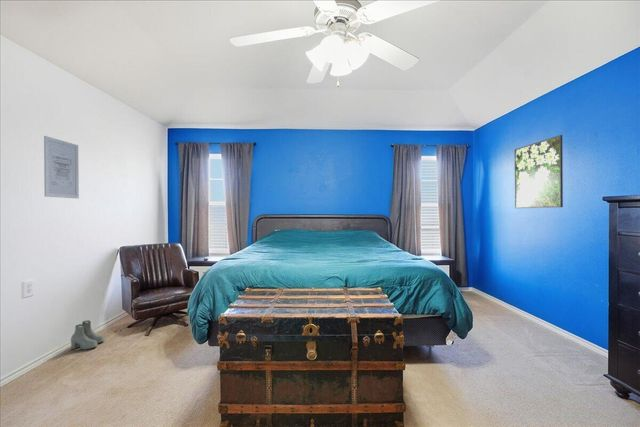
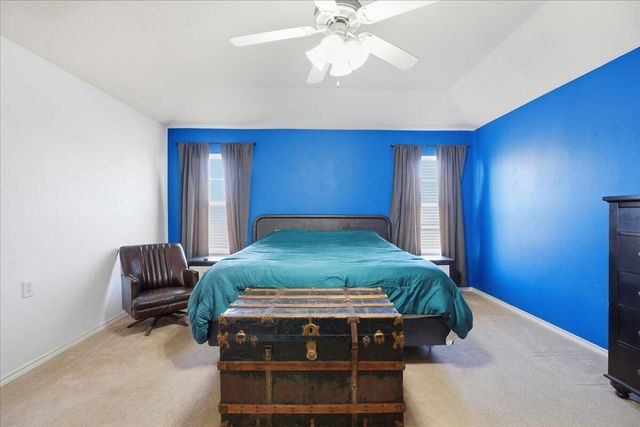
- boots [70,319,106,351]
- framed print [514,134,564,209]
- wall art [43,135,80,200]
